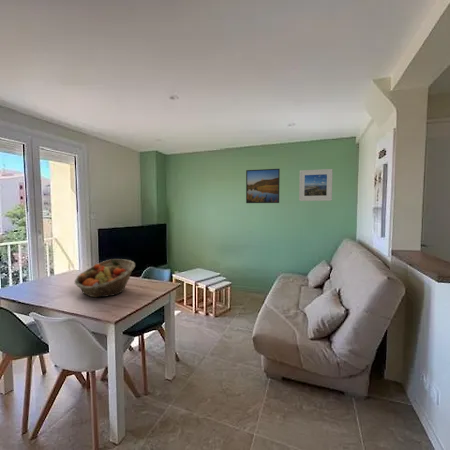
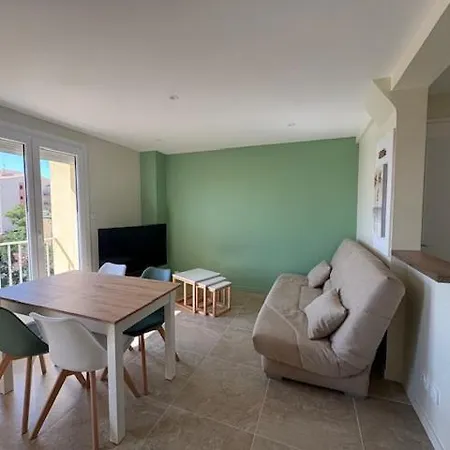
- fruit basket [74,258,136,298]
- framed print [298,168,334,202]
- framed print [245,168,281,204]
